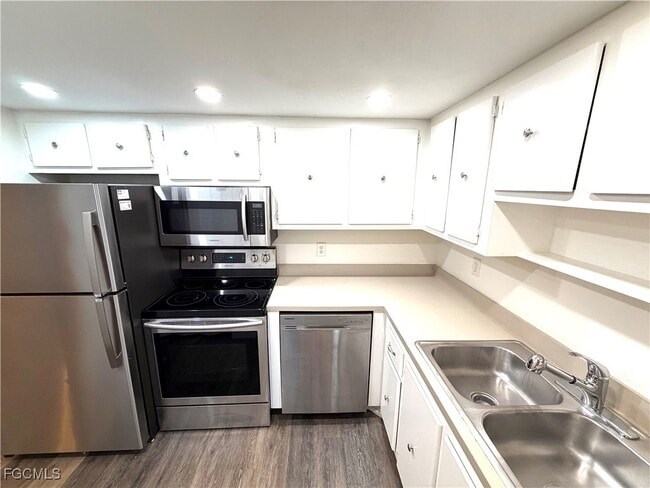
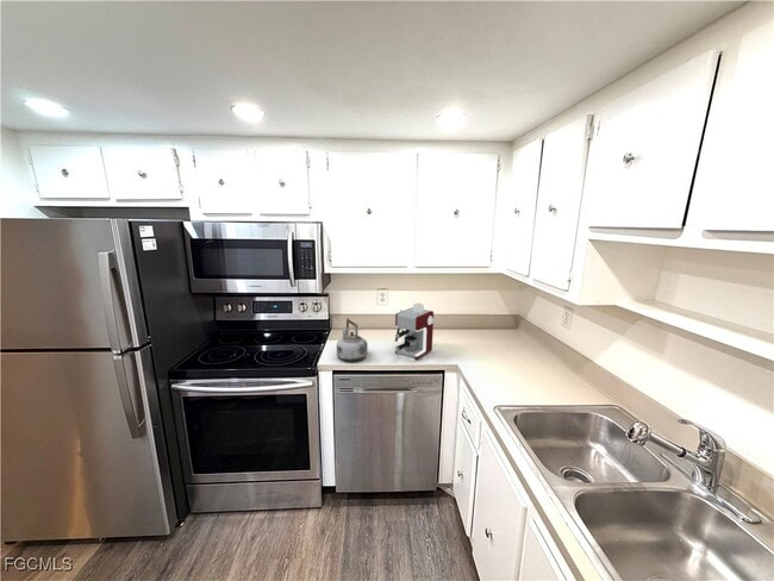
+ kettle [336,317,369,362]
+ coffee maker [394,302,435,361]
